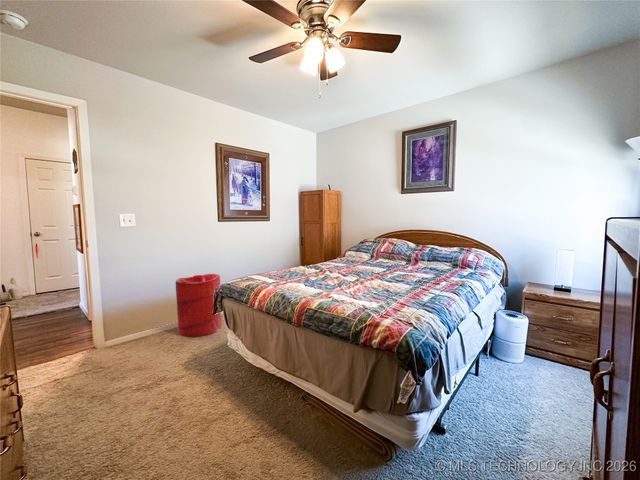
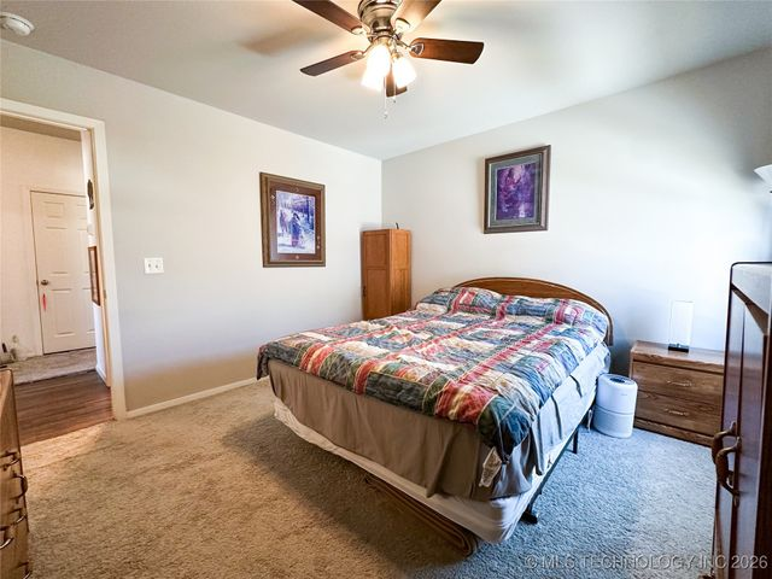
- laundry hamper [175,273,223,338]
